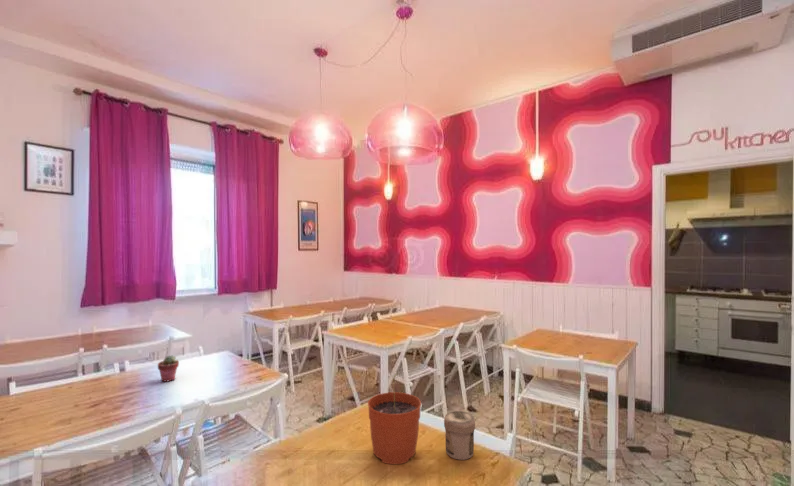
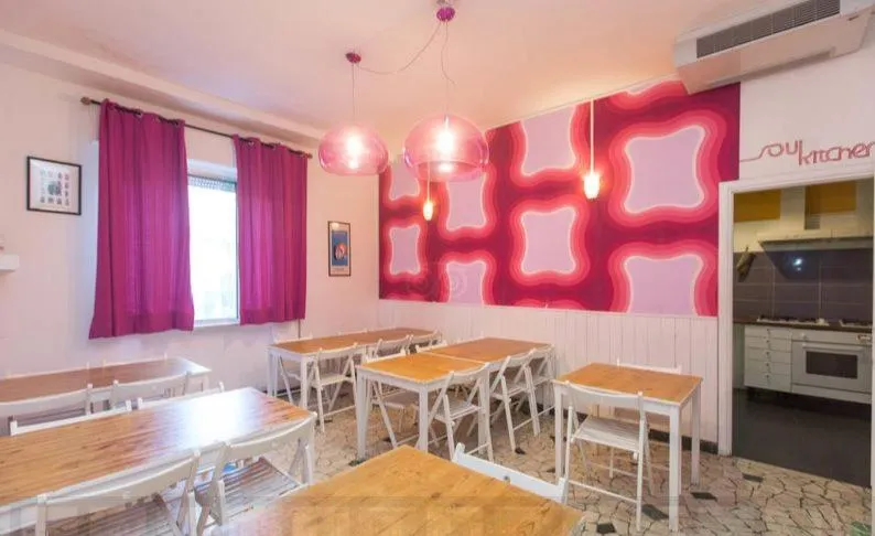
- potted succulent [157,354,180,383]
- jar [443,410,476,461]
- plant pot [367,373,422,465]
